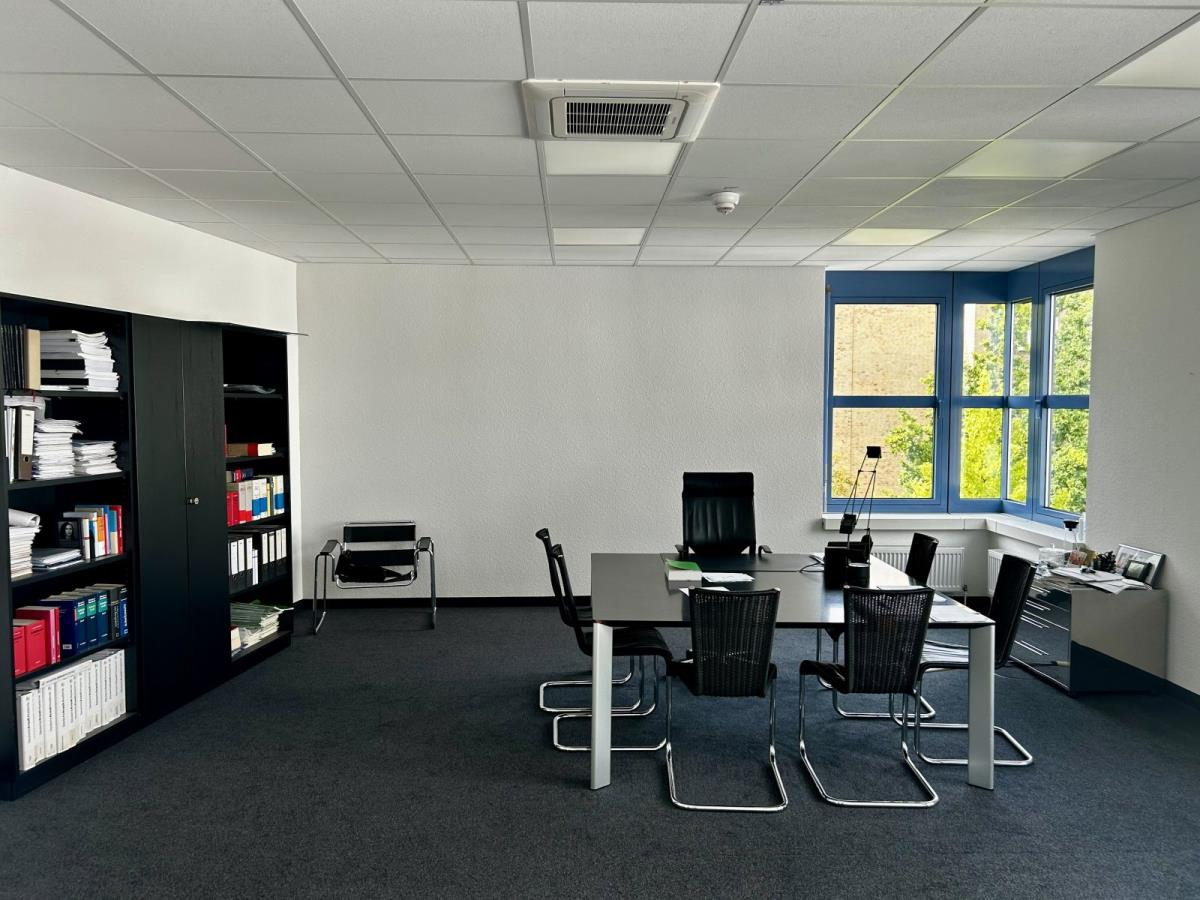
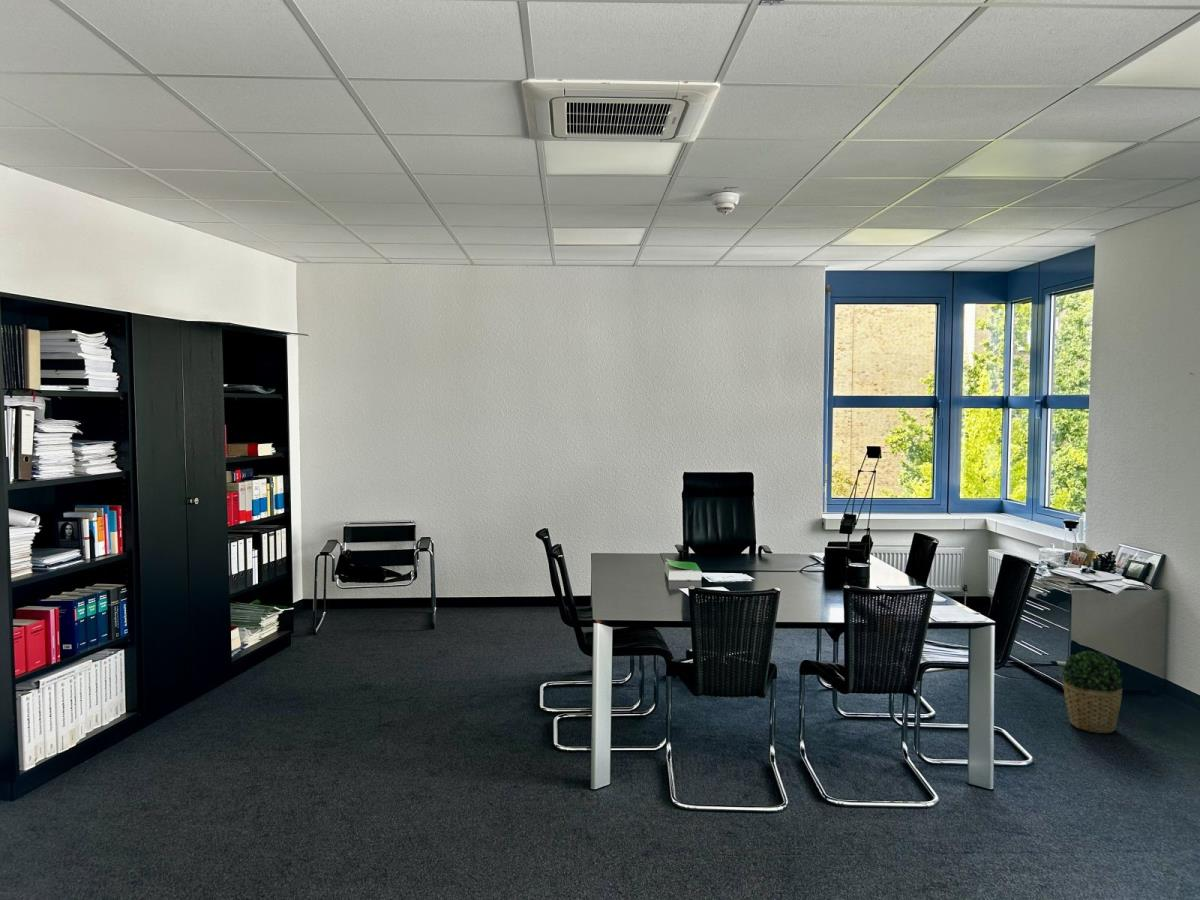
+ potted plant [1061,649,1124,734]
